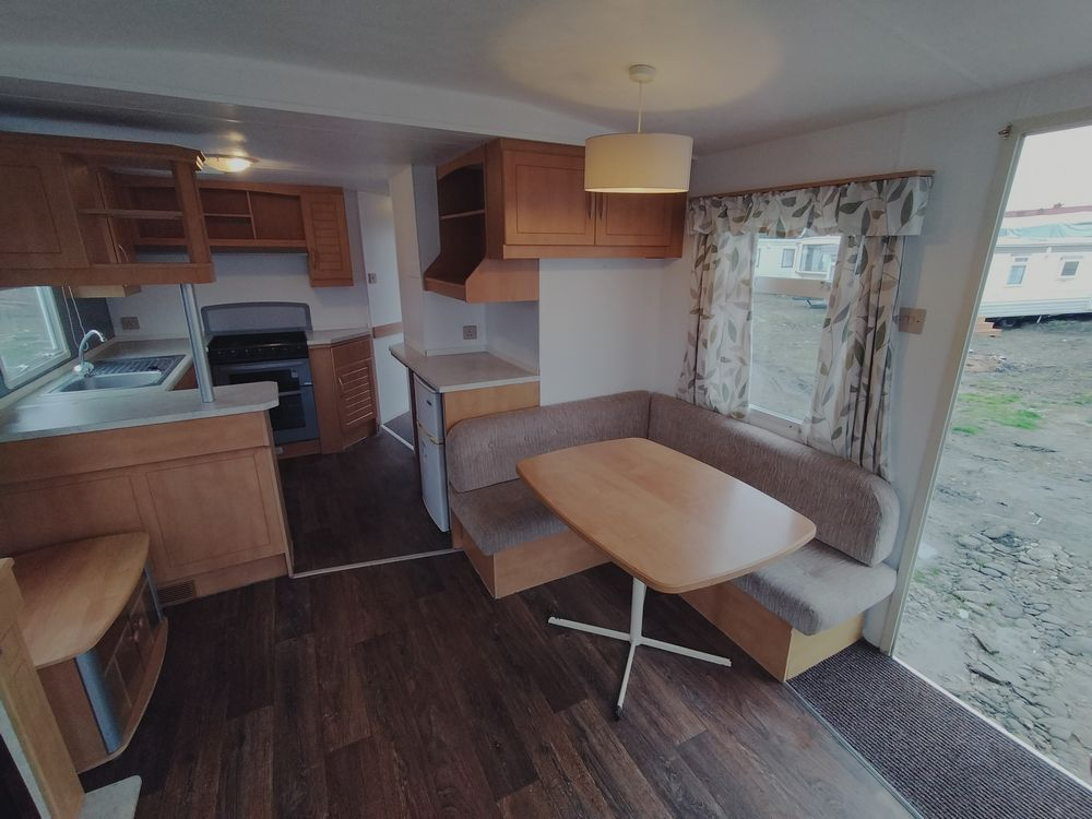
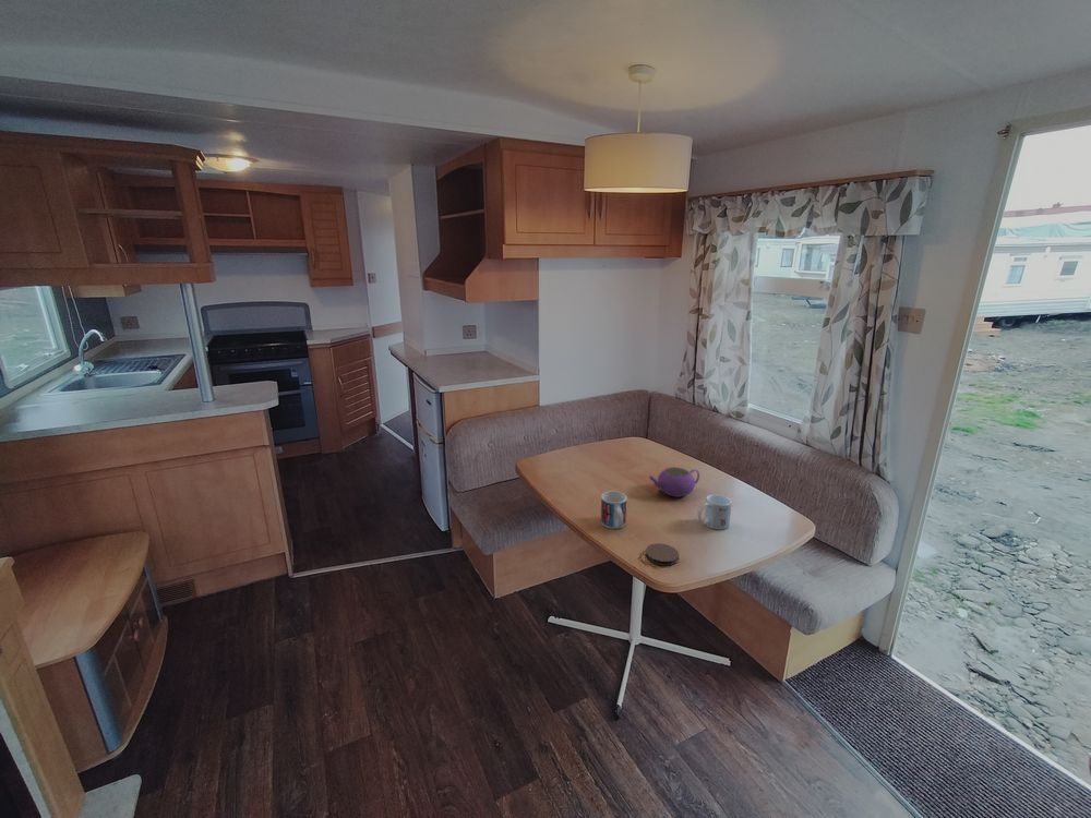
+ coaster [645,542,680,566]
+ teapot [648,466,700,498]
+ mug [697,493,733,531]
+ mug [600,490,628,530]
